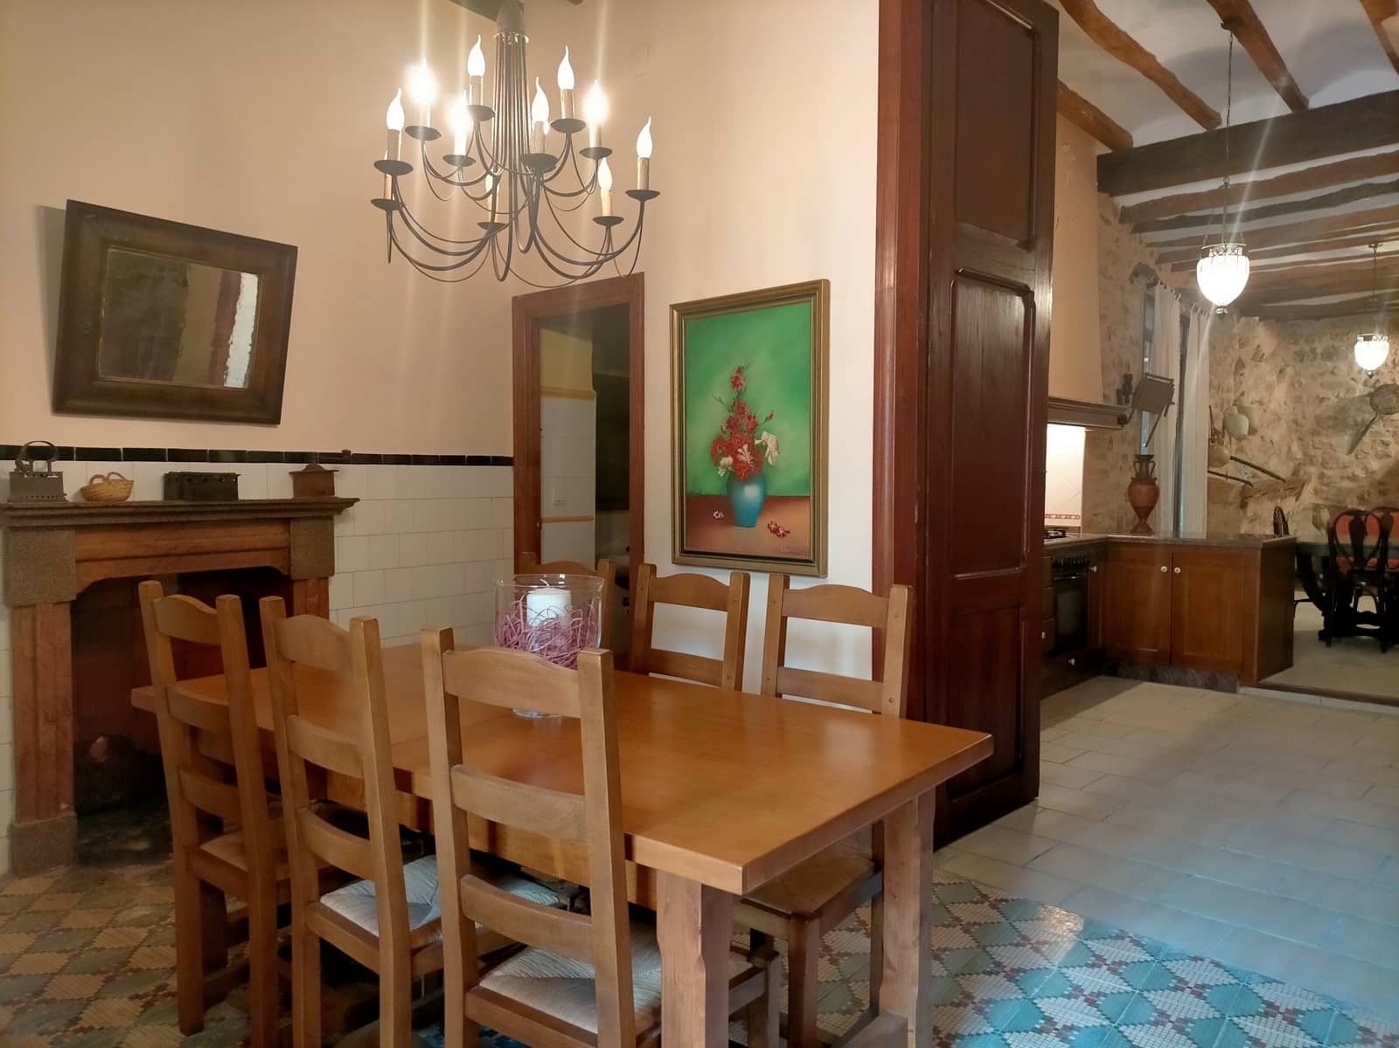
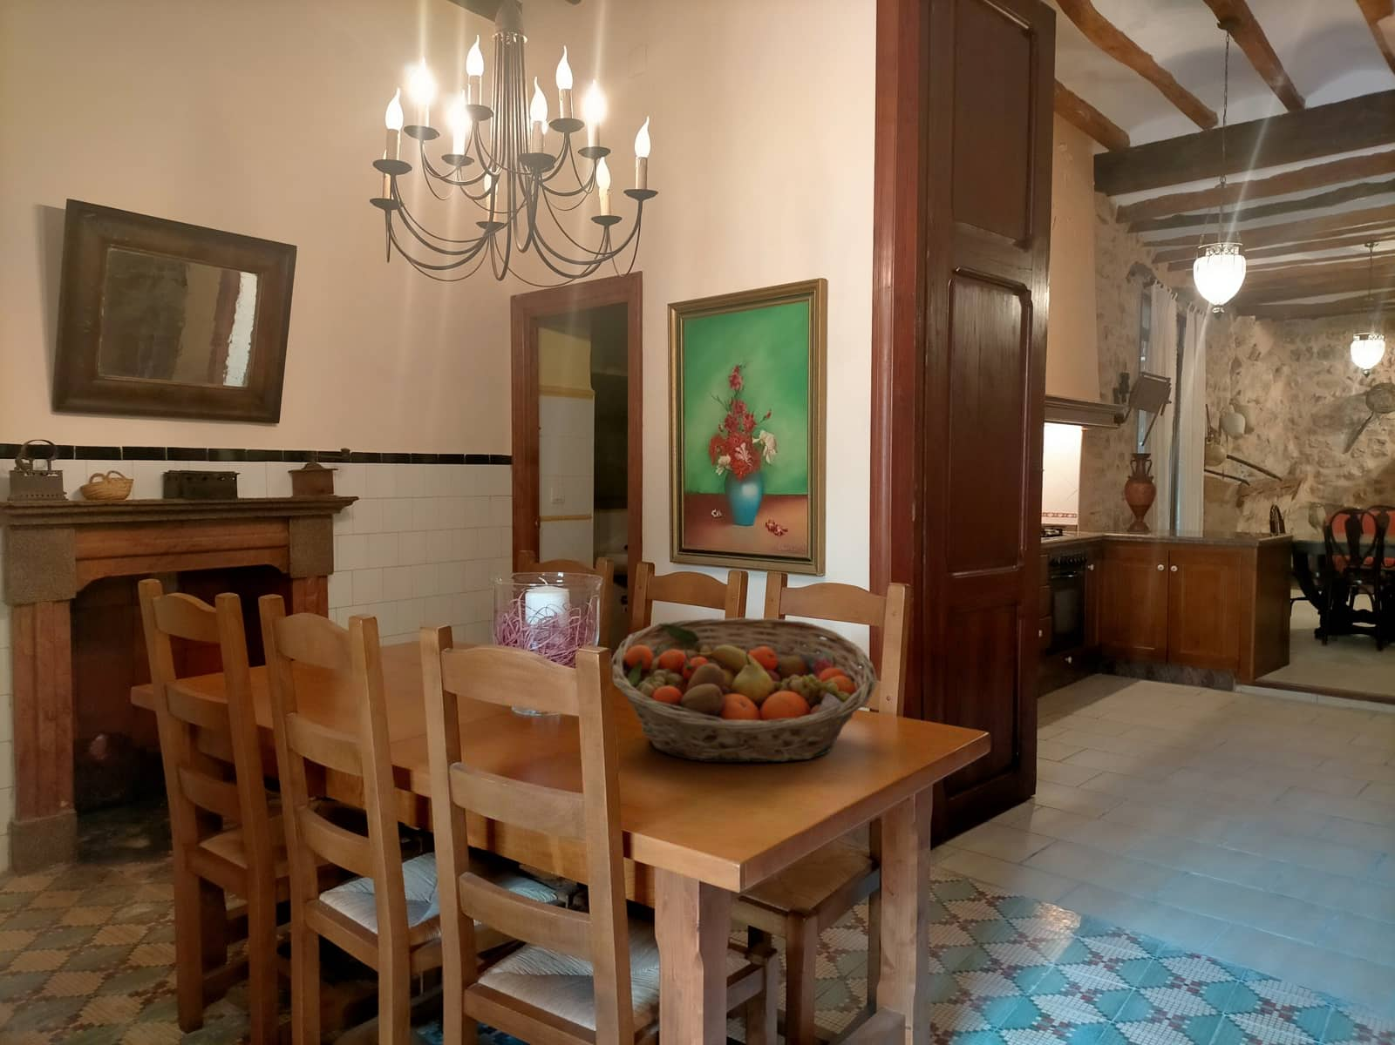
+ fruit basket [611,617,878,763]
